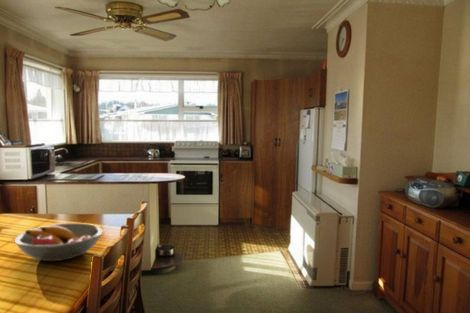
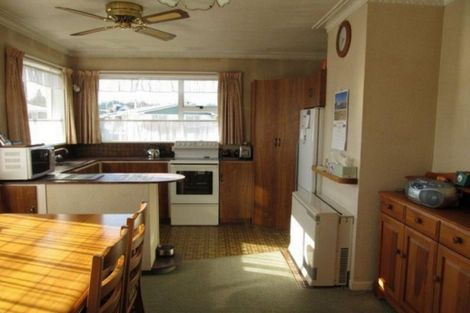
- fruit bowl [14,222,104,262]
